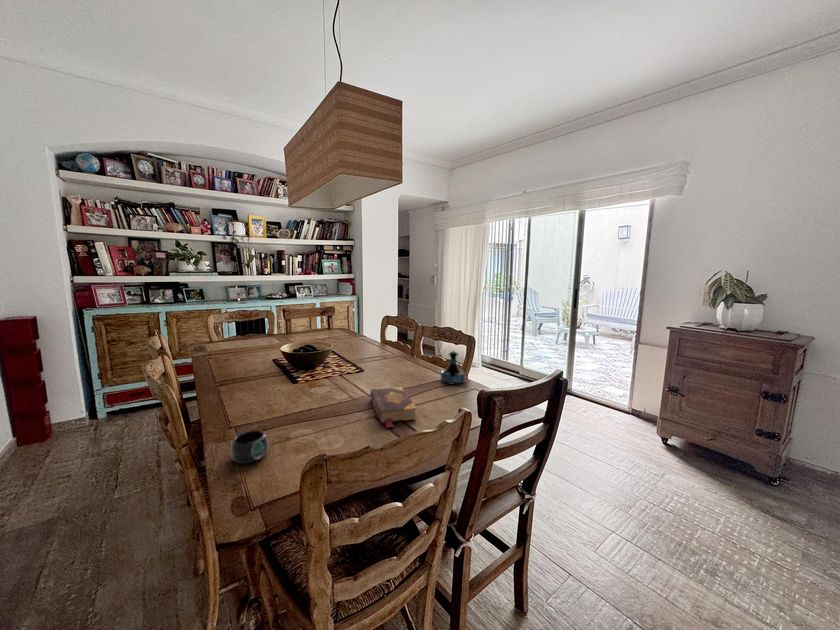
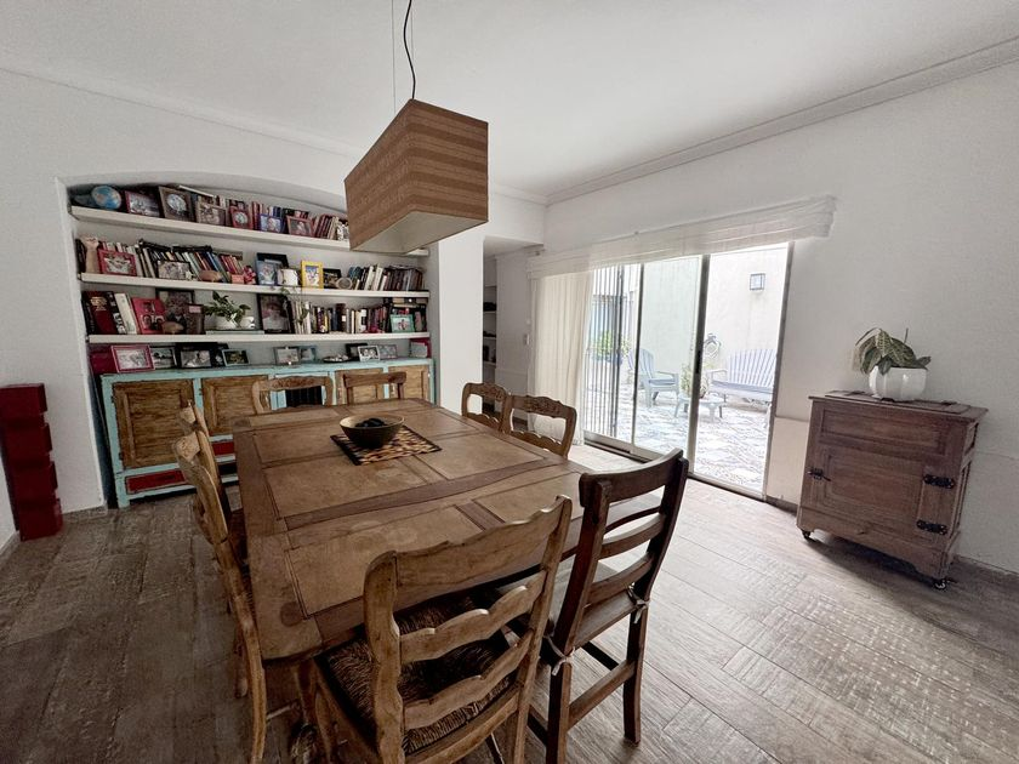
- tequila bottle [440,350,466,385]
- mug [230,429,270,464]
- book [369,386,417,429]
